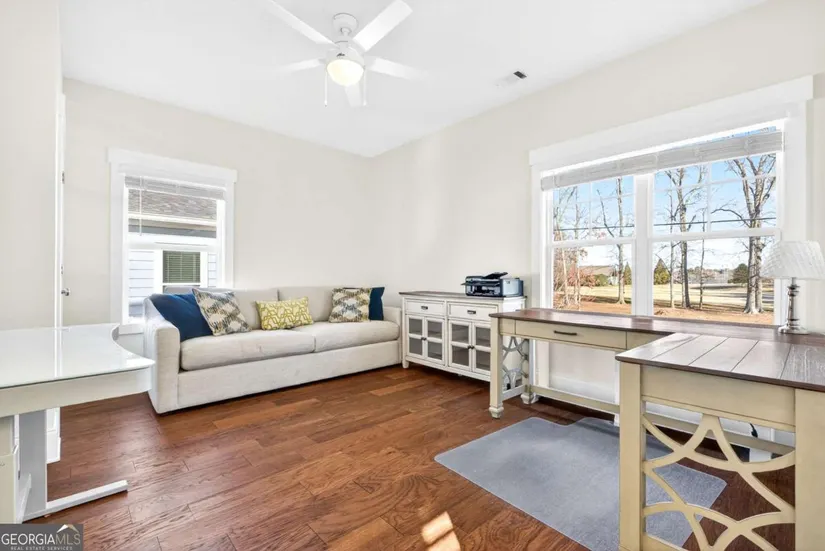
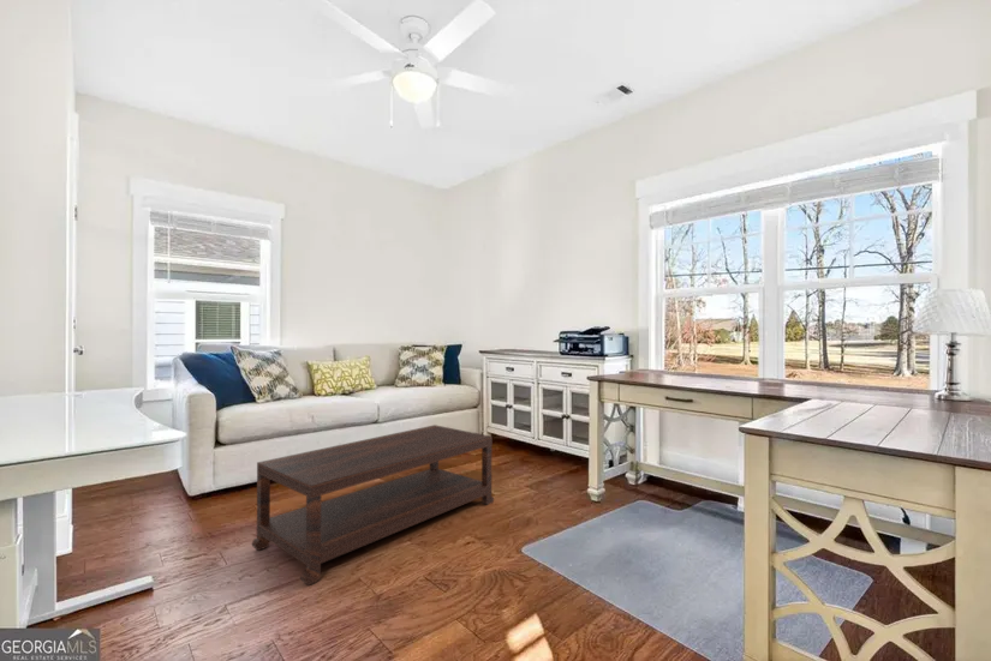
+ coffee table [251,423,495,587]
